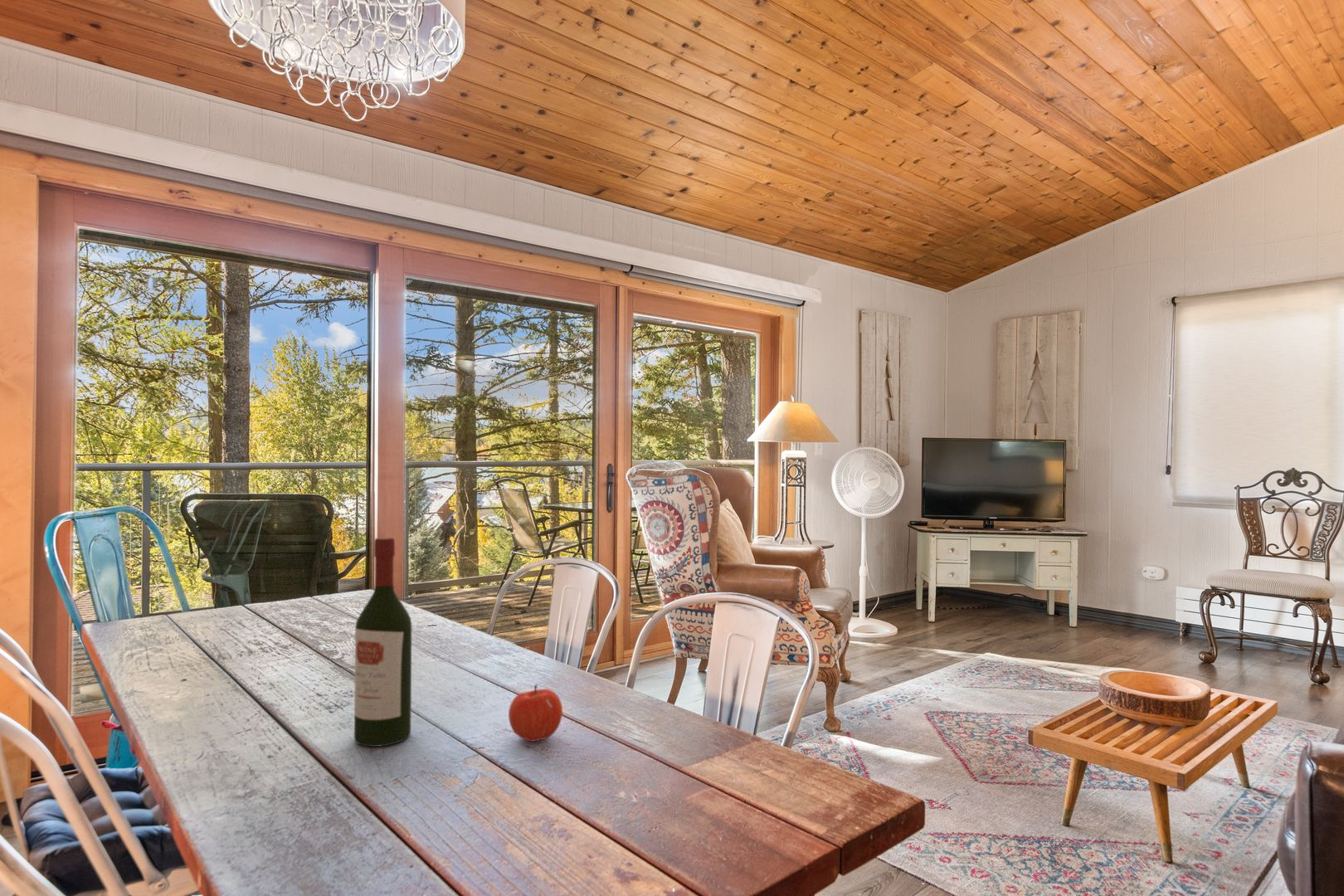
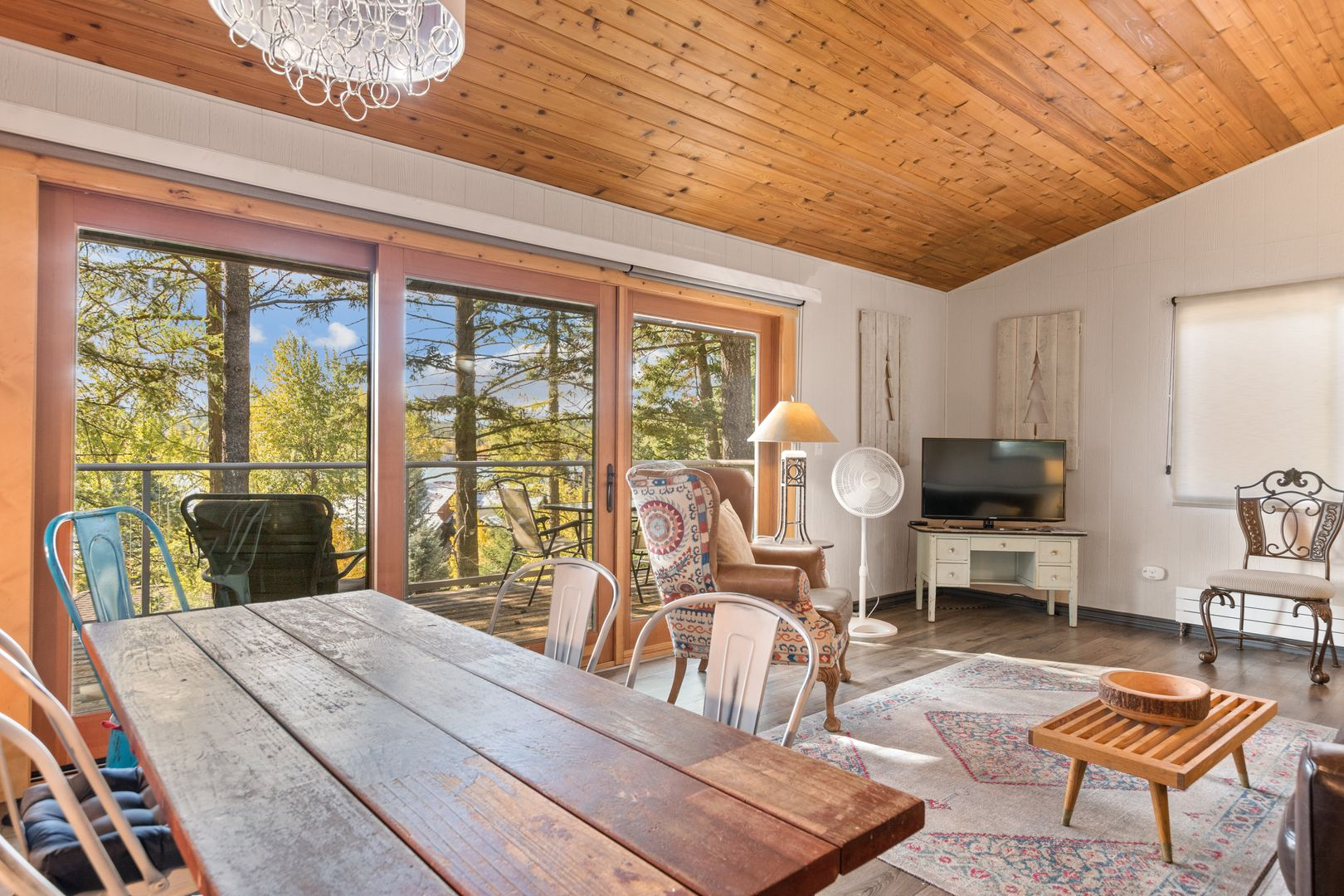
- apple [508,684,563,743]
- wine bottle [353,537,412,747]
